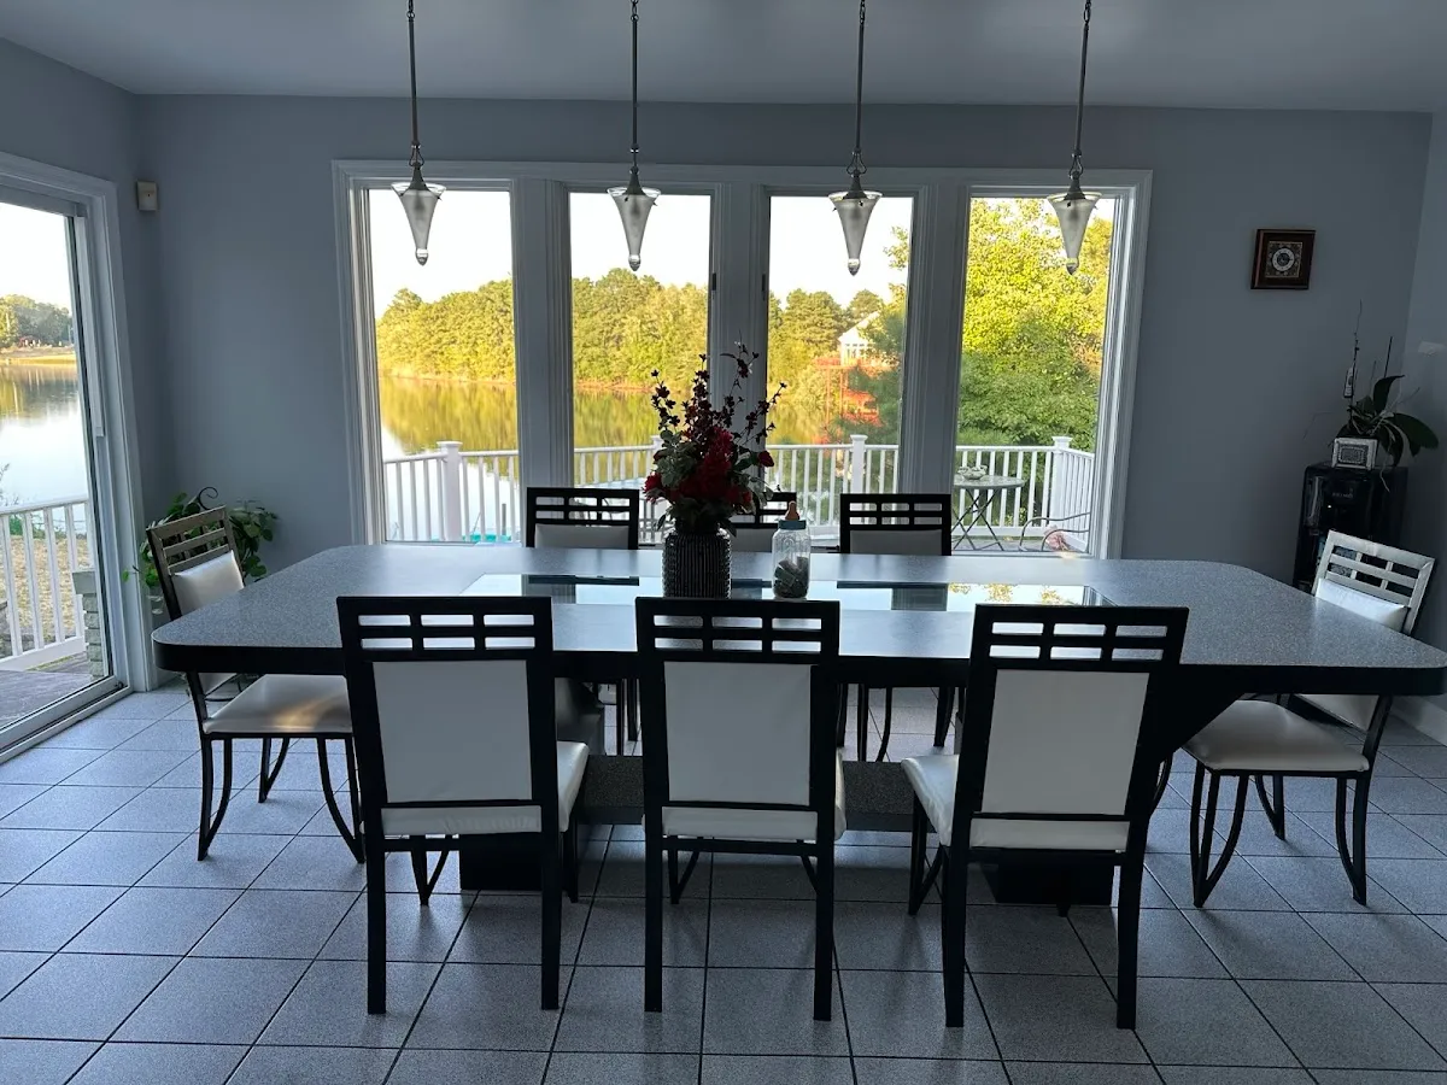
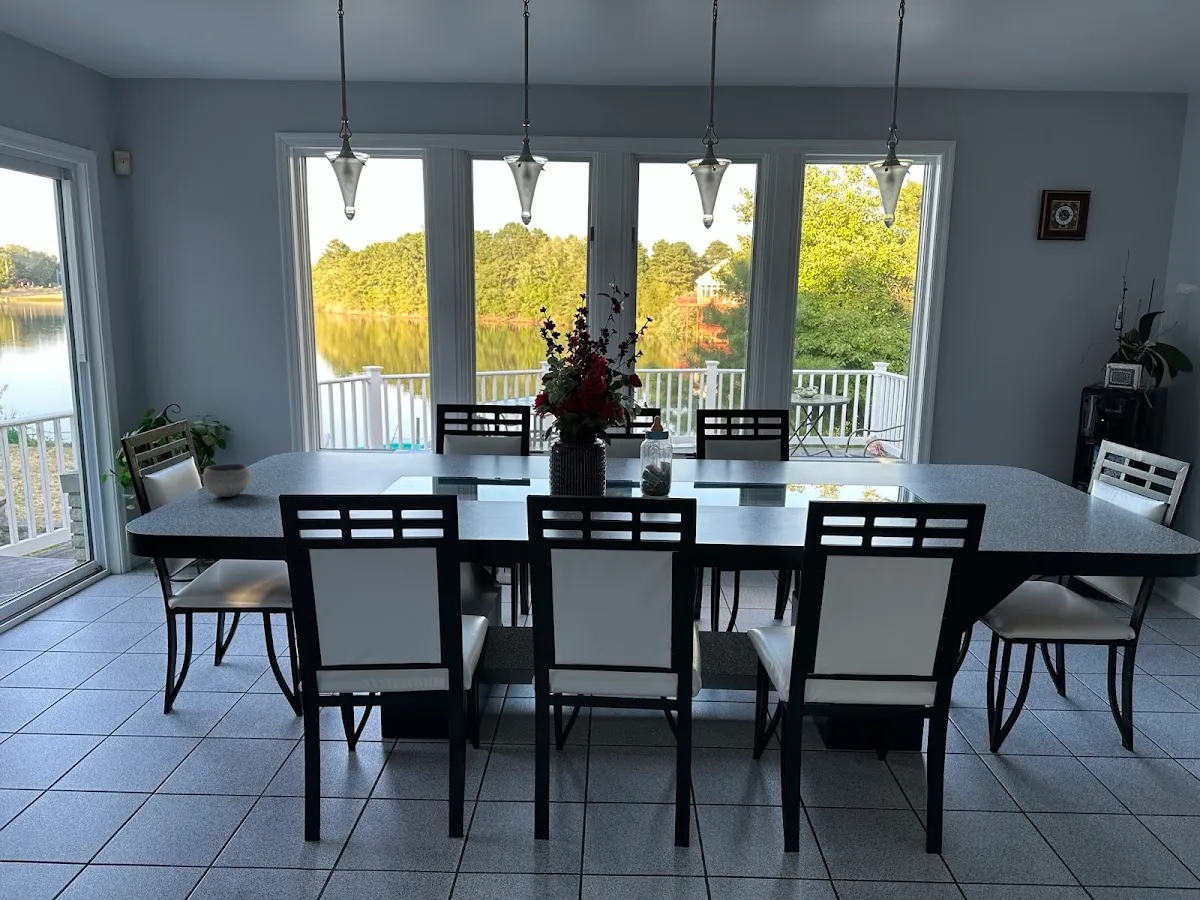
+ bowl [202,463,251,498]
